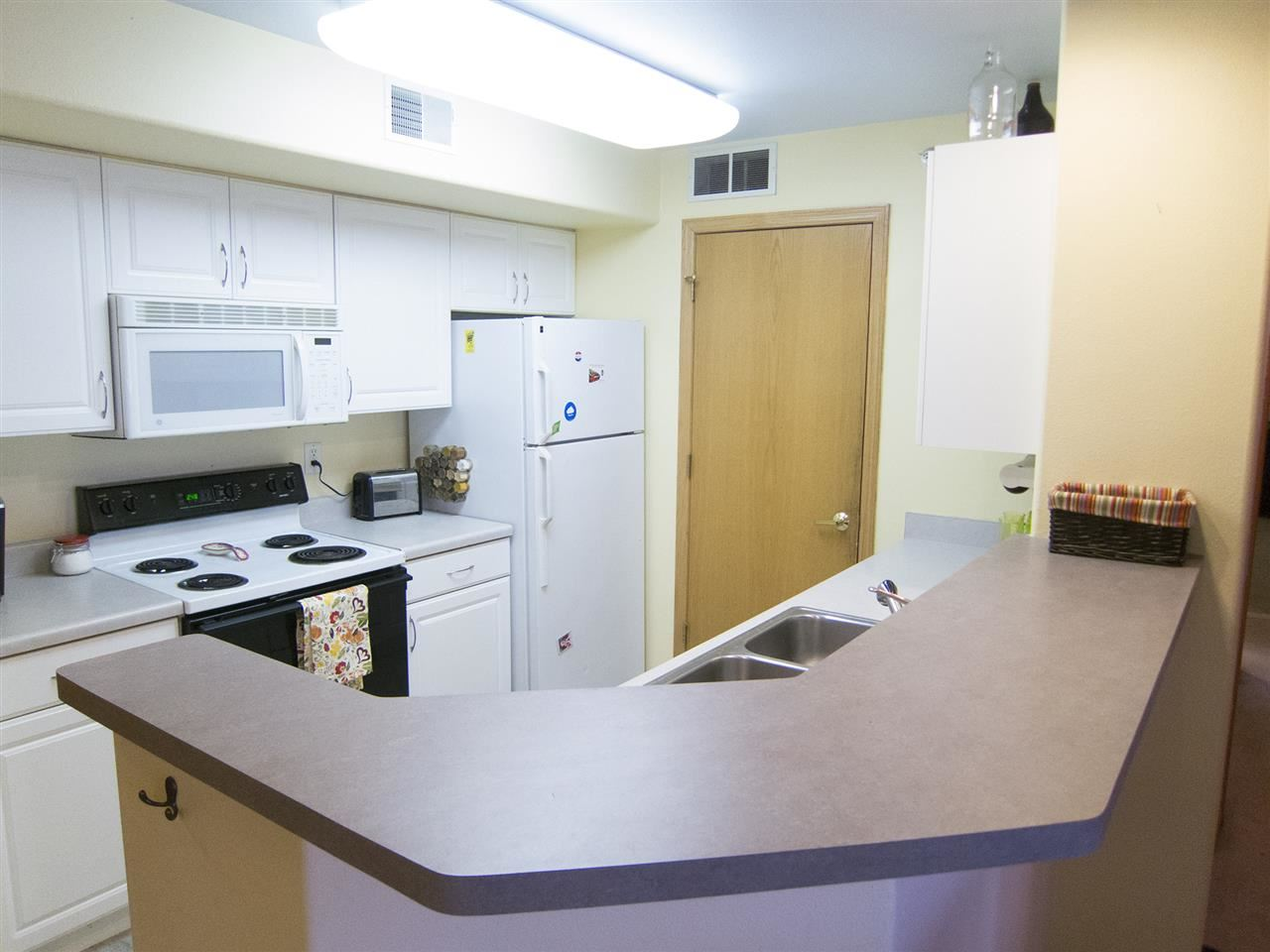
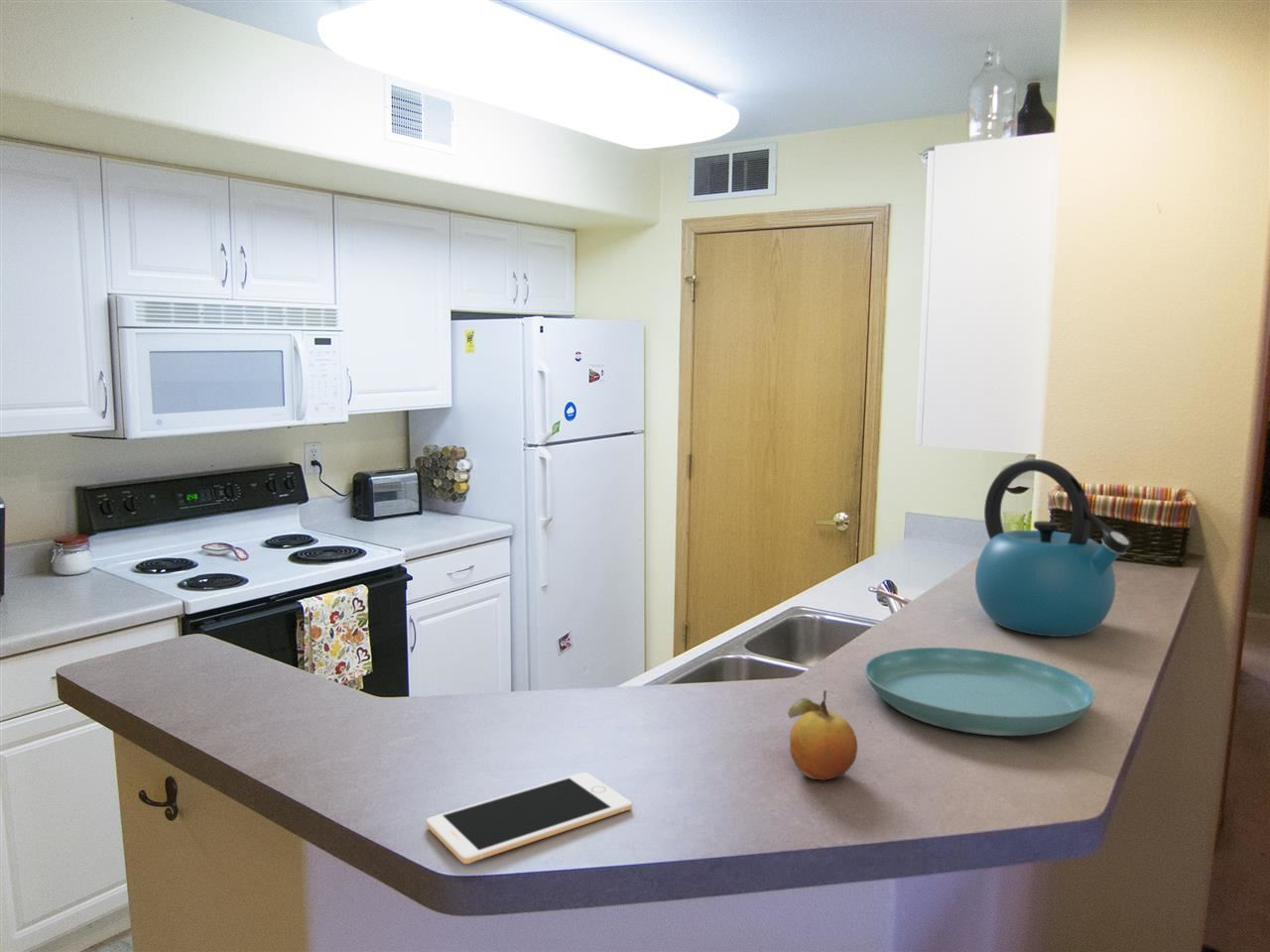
+ cell phone [426,772,633,865]
+ kettle [974,458,1133,638]
+ fruit [787,689,858,780]
+ saucer [863,647,1096,737]
